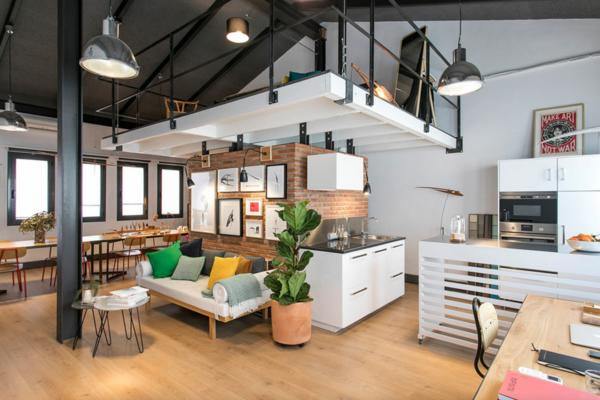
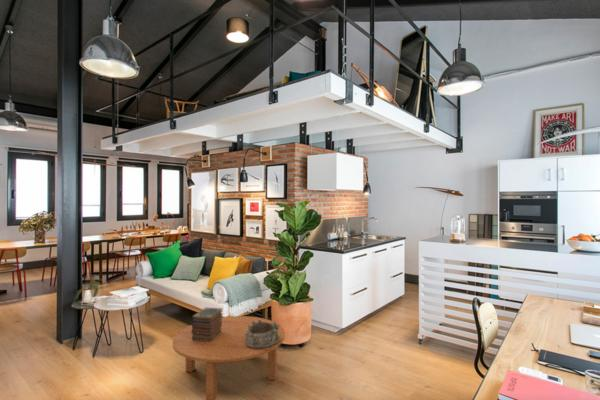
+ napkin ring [245,320,280,348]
+ book stack [190,306,224,342]
+ coffee table [172,315,286,400]
